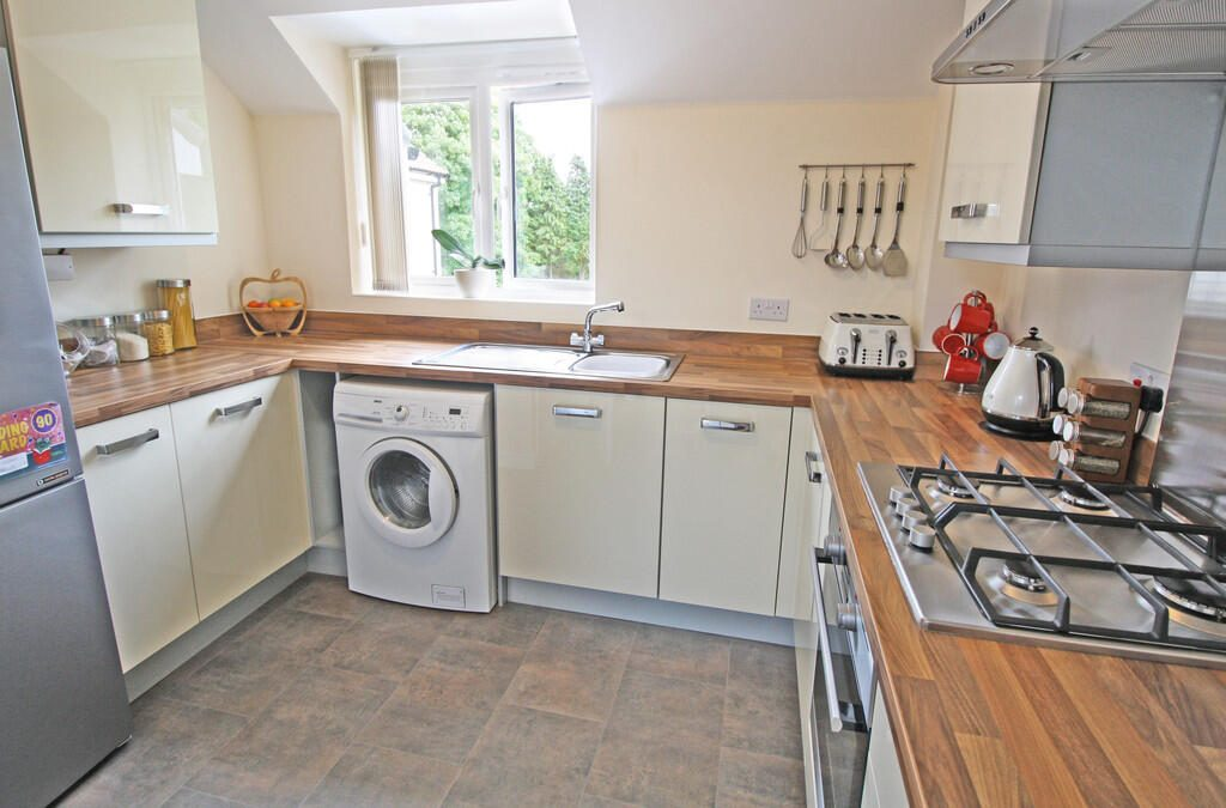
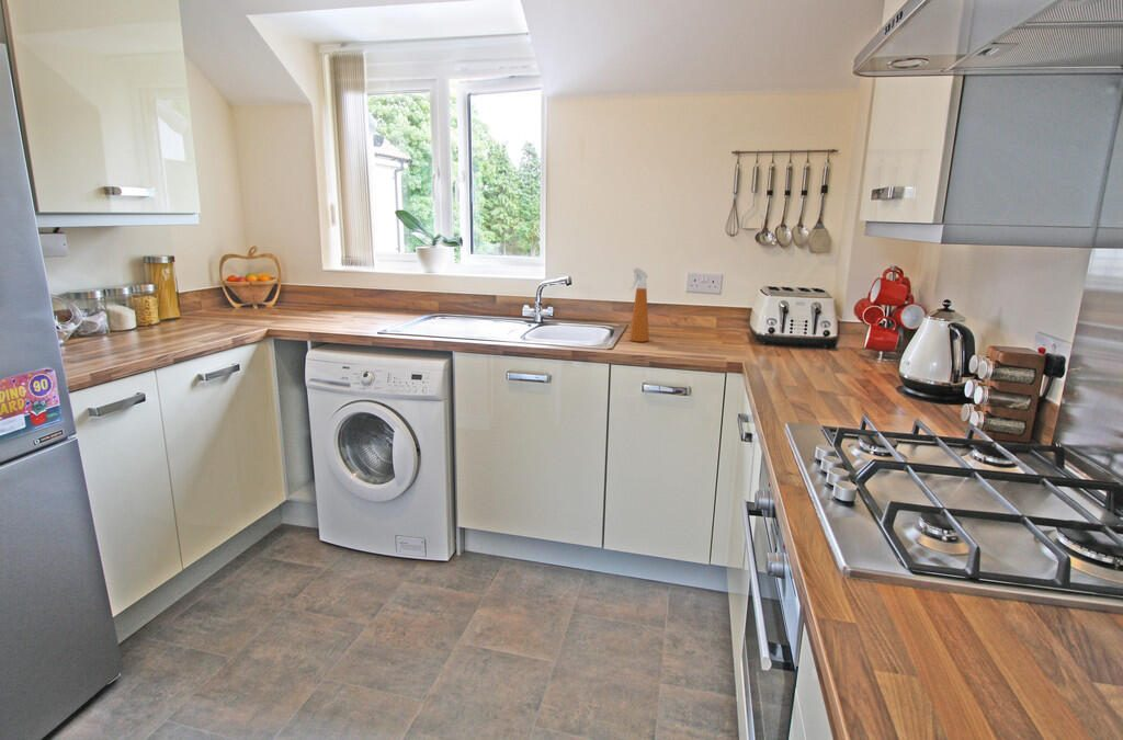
+ spray bottle [628,266,650,343]
